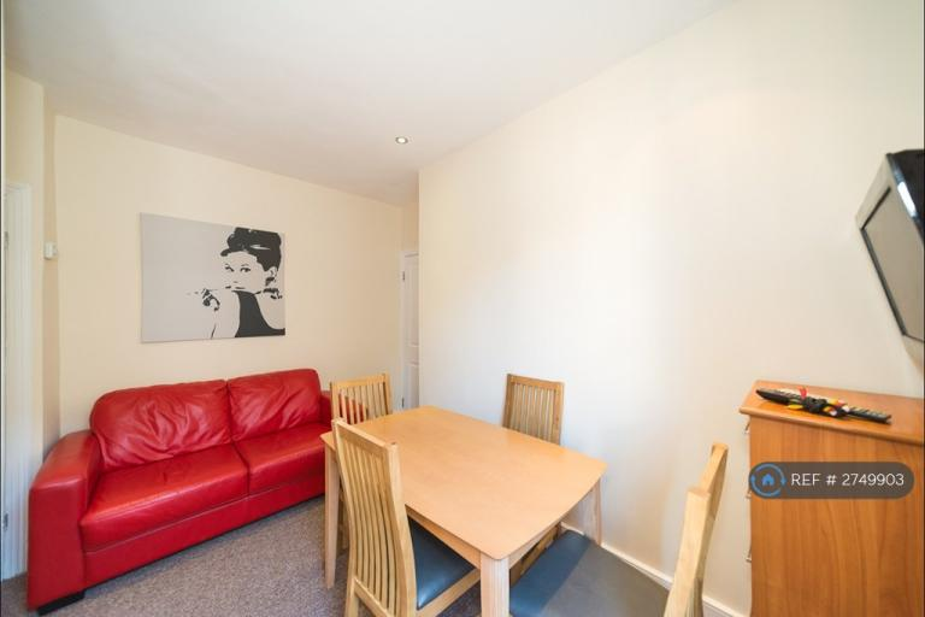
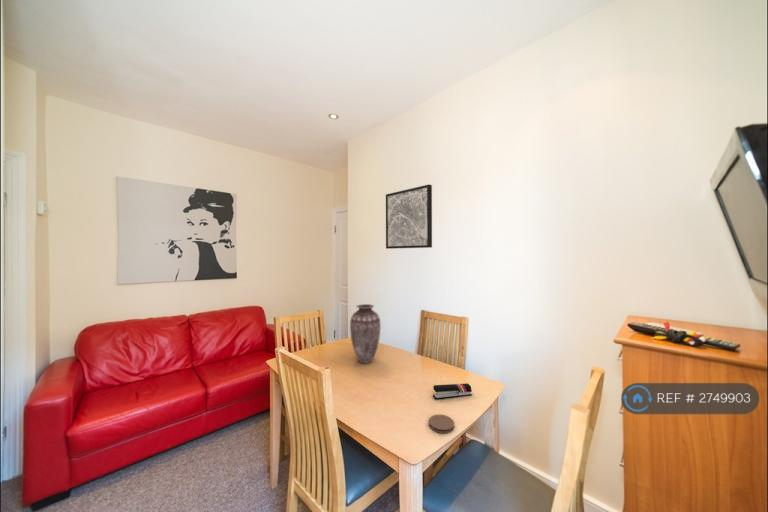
+ vase [349,303,382,365]
+ stapler [432,382,473,400]
+ coaster [428,414,455,434]
+ wall art [385,184,433,250]
